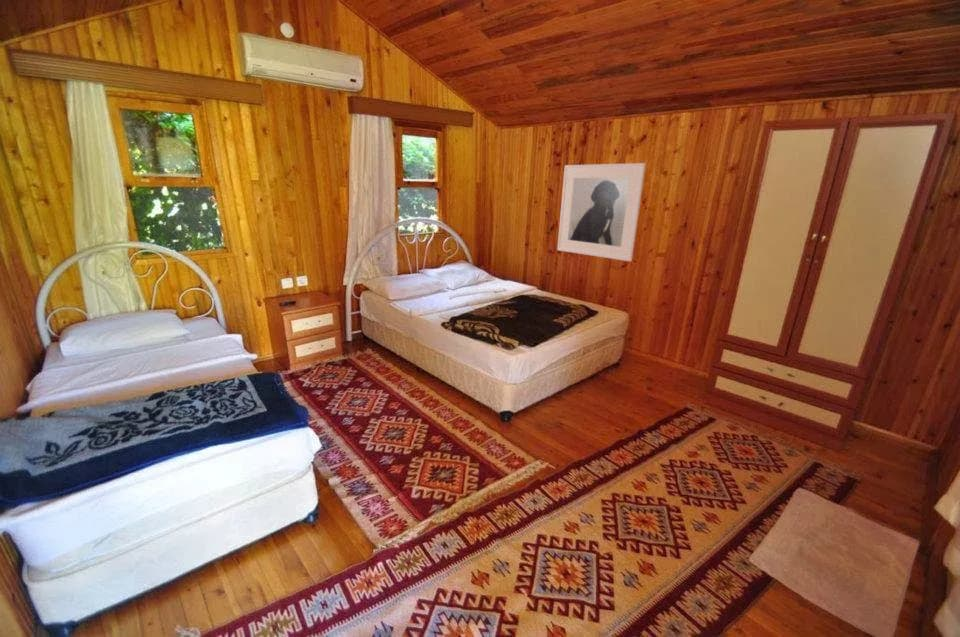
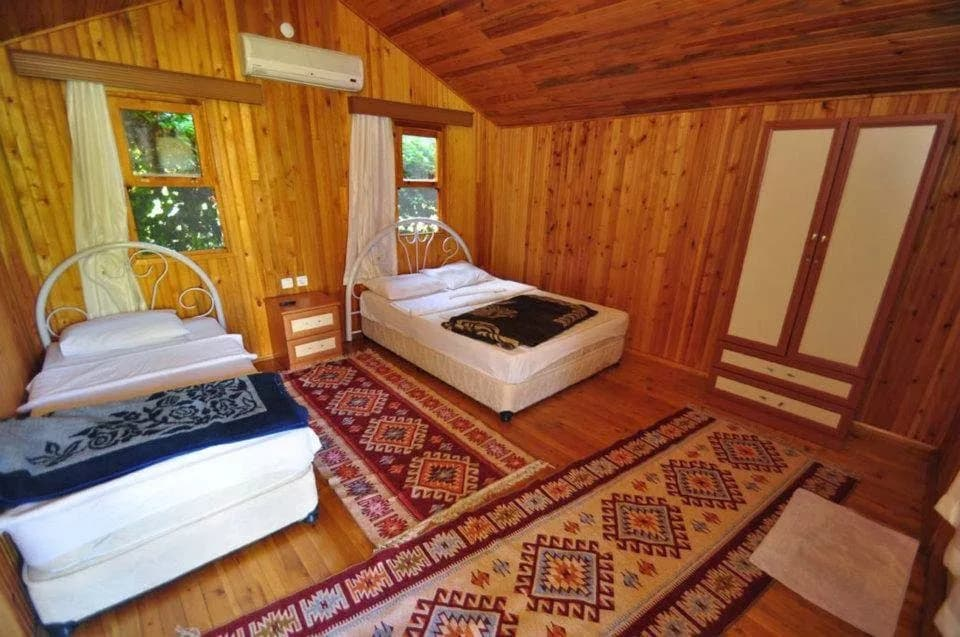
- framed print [556,162,647,262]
